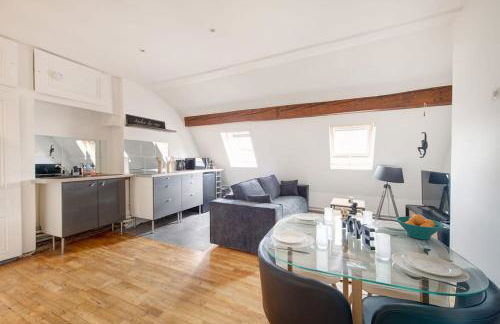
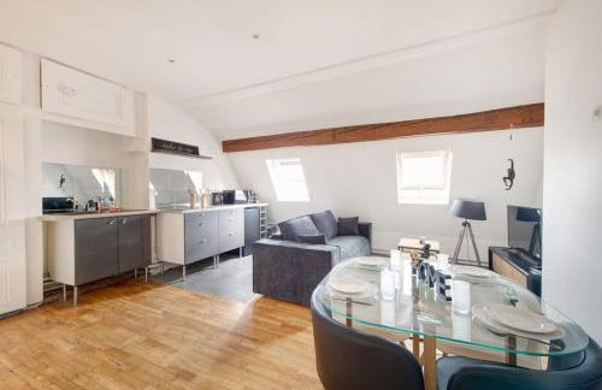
- fruit bowl [395,214,445,241]
